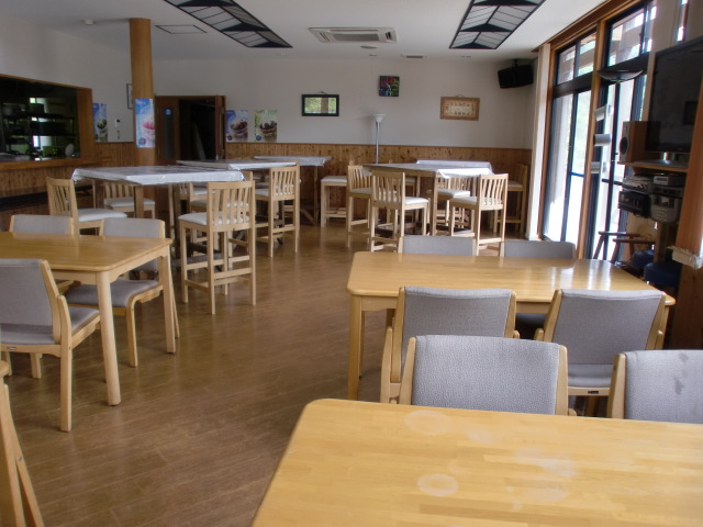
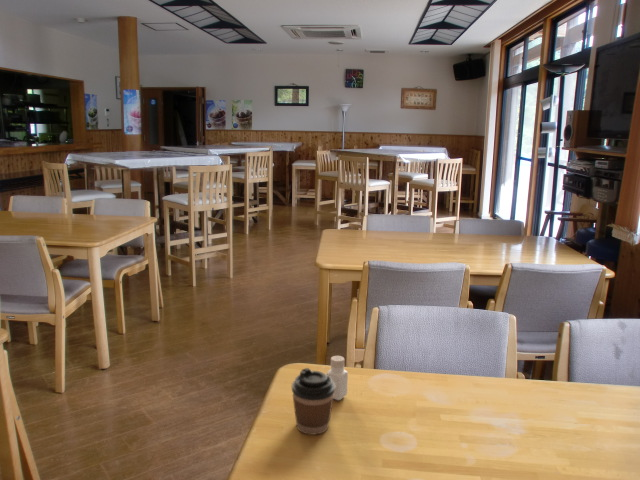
+ coffee cup [291,367,335,436]
+ pepper shaker [326,355,349,401]
